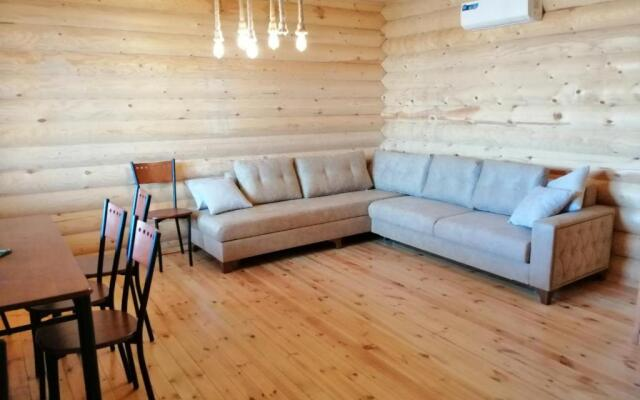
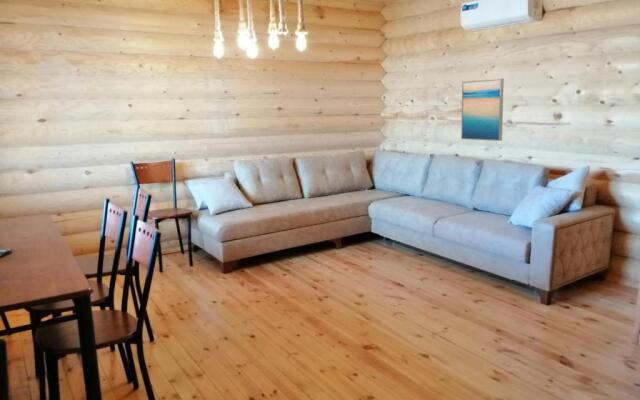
+ wall art [460,78,505,142]
